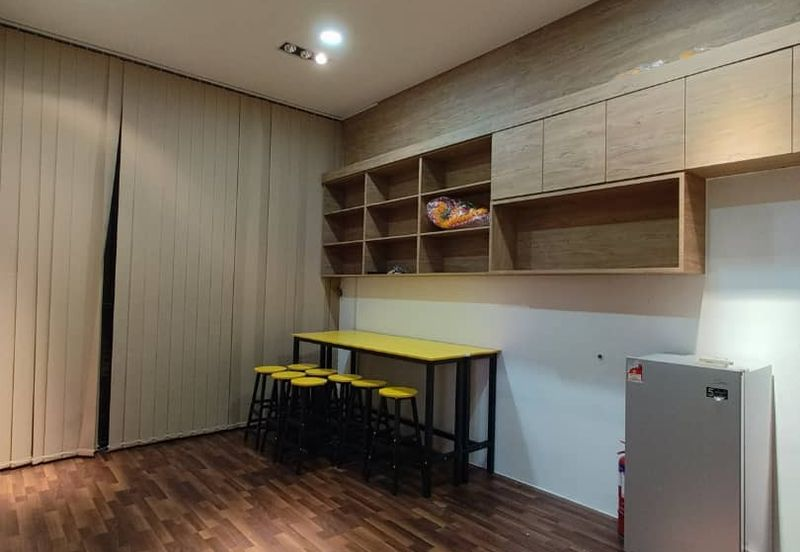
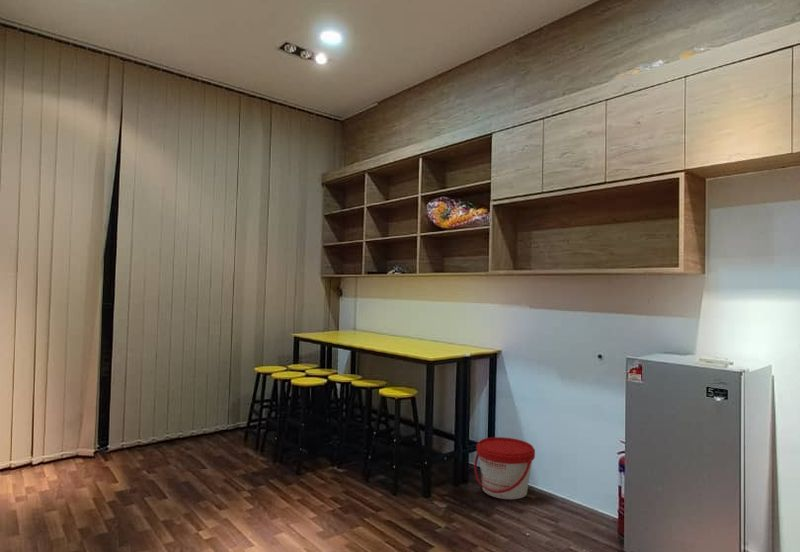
+ bucket [473,436,536,500]
